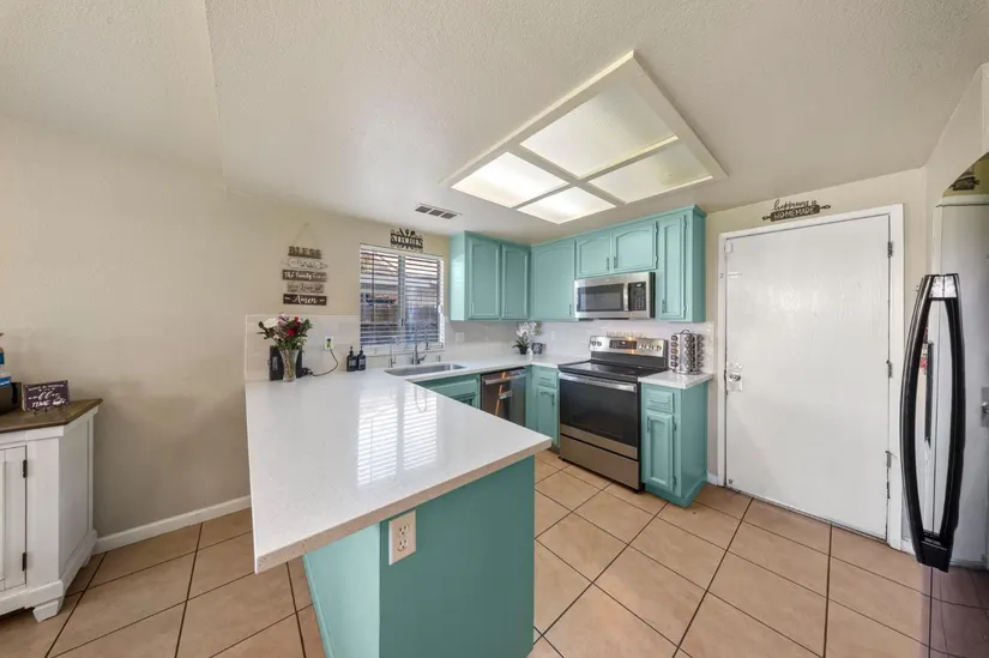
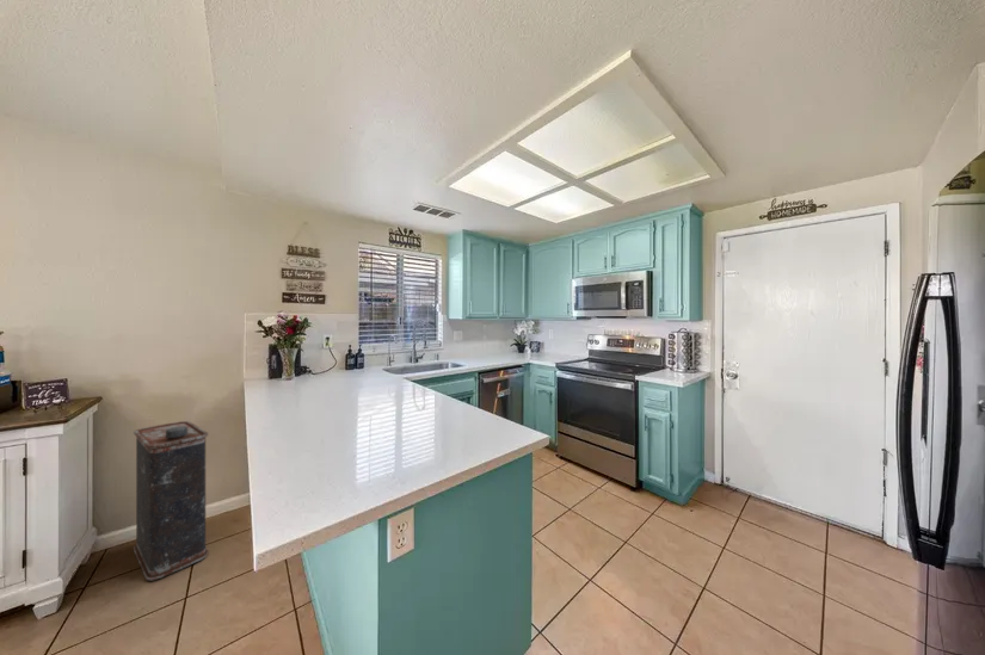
+ oil can [133,420,210,582]
